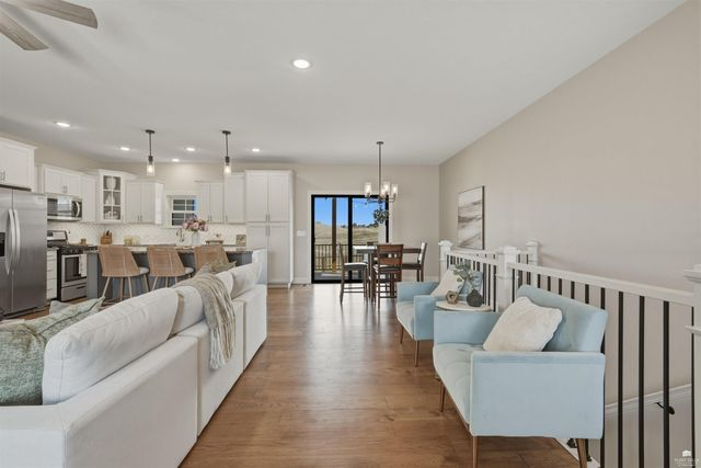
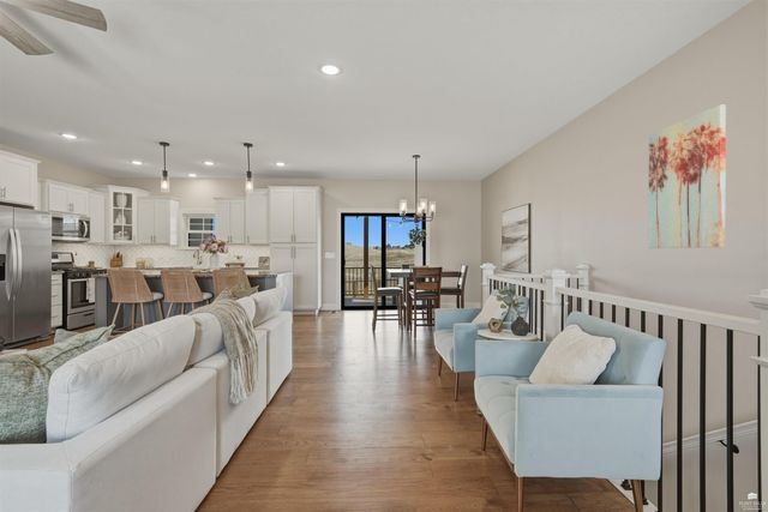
+ wall art [647,104,727,249]
